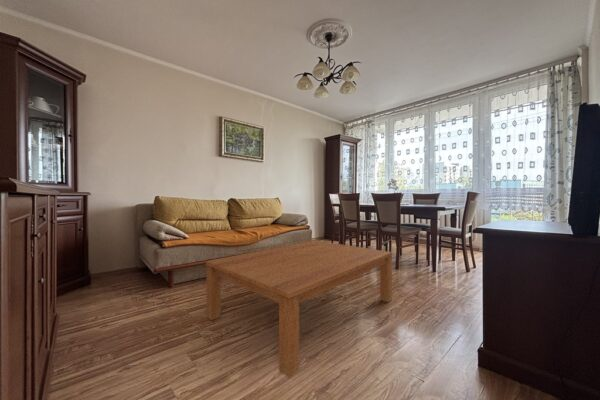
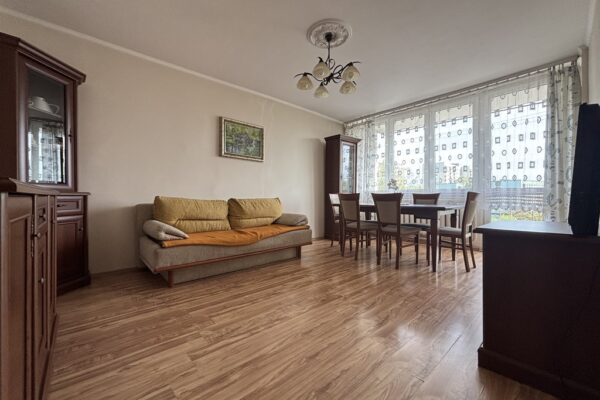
- coffee table [205,239,393,378]
